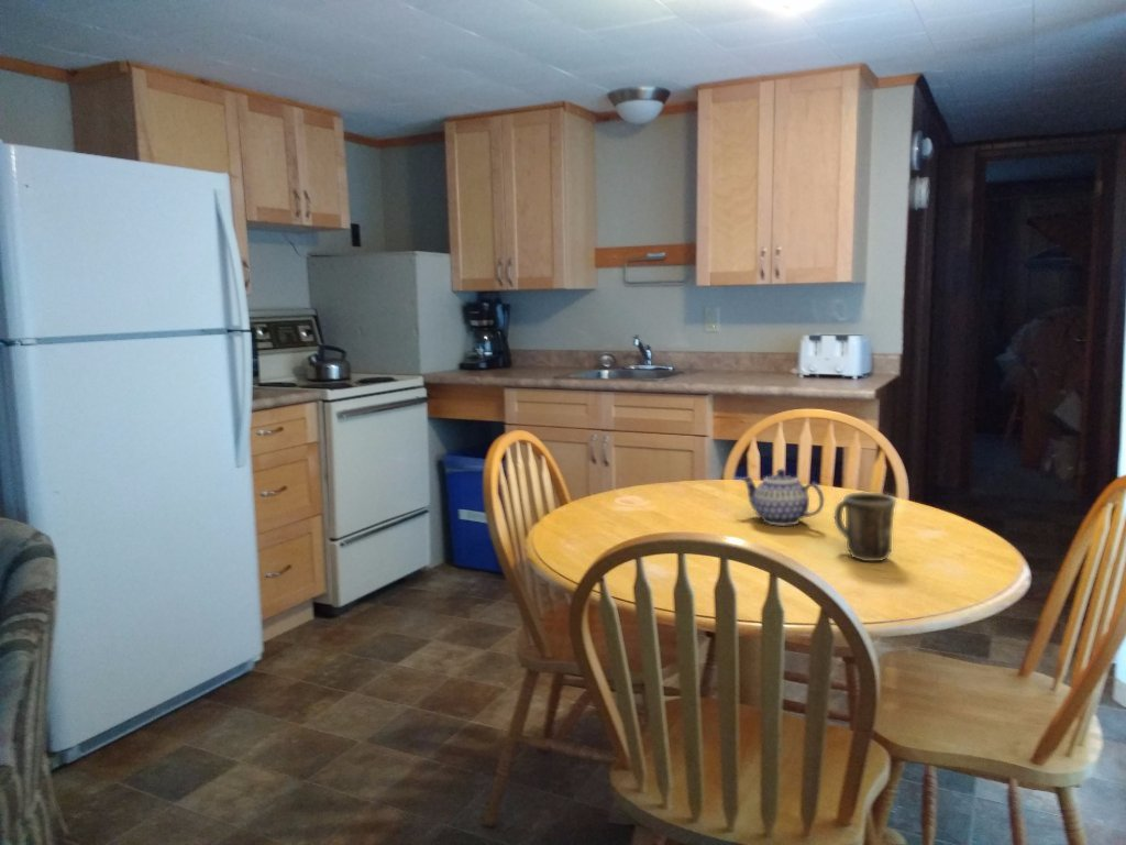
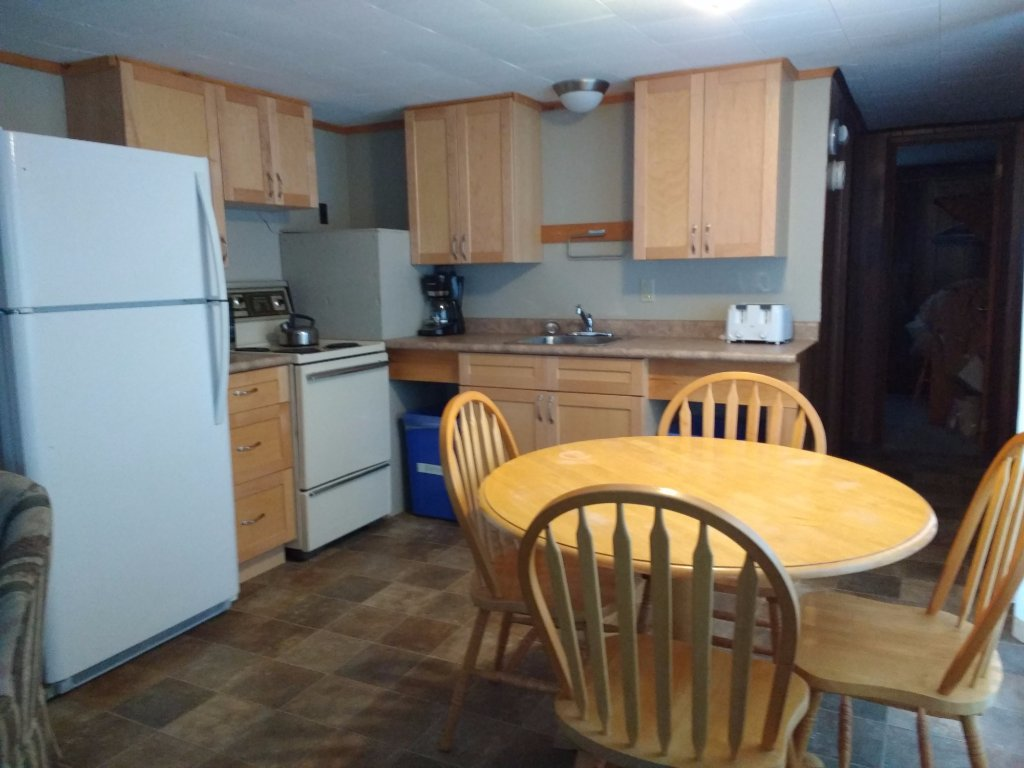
- teapot [741,468,825,527]
- mug [834,491,897,562]
